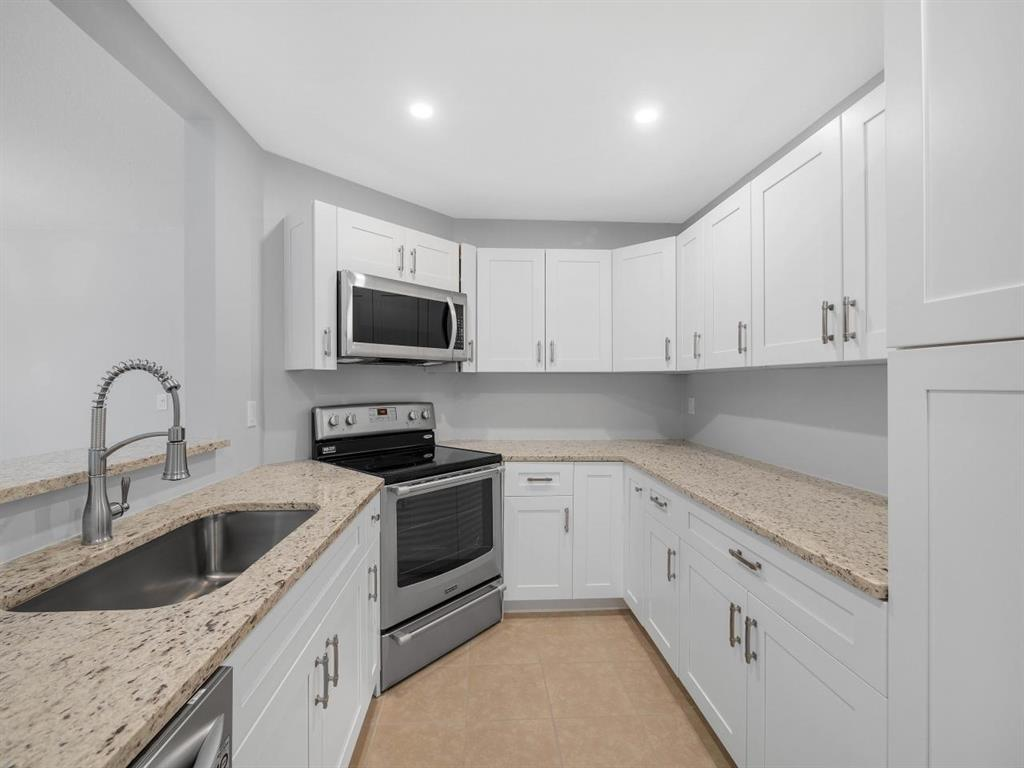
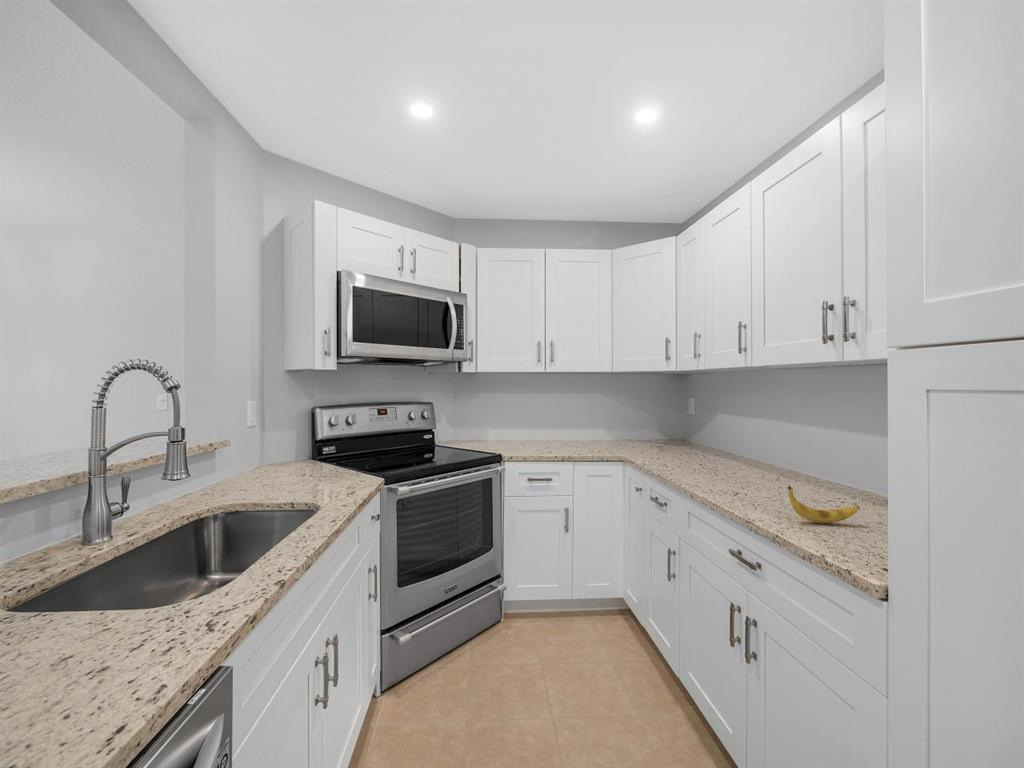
+ banana [787,485,860,524]
